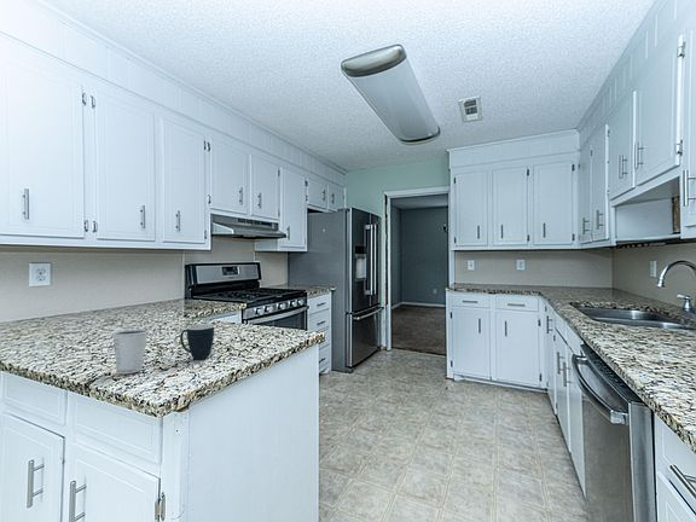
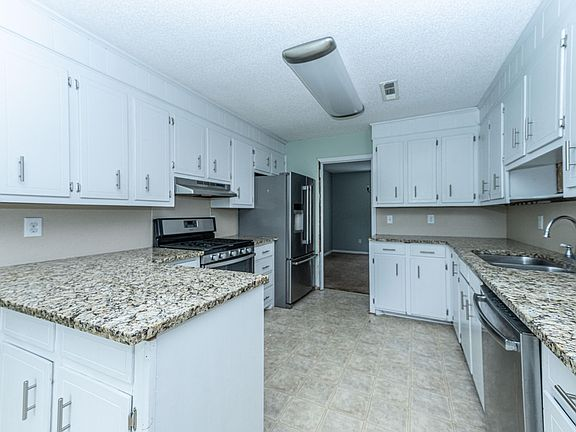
- mug [179,323,215,361]
- dixie cup [111,329,150,375]
